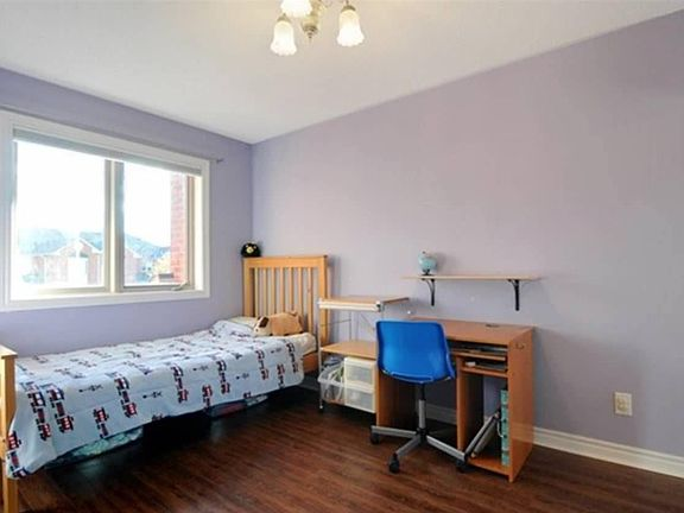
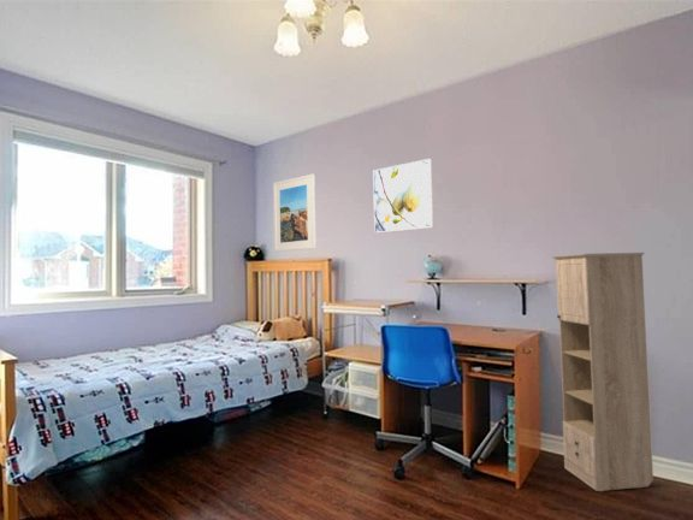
+ storage cabinet [551,252,654,492]
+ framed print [372,158,434,234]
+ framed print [272,173,318,253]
